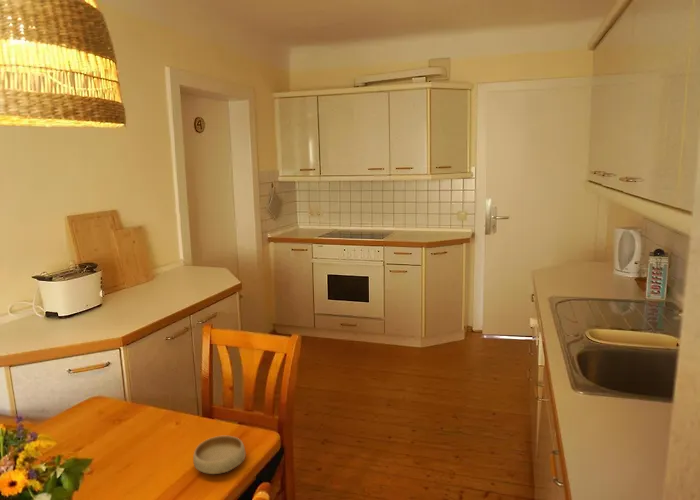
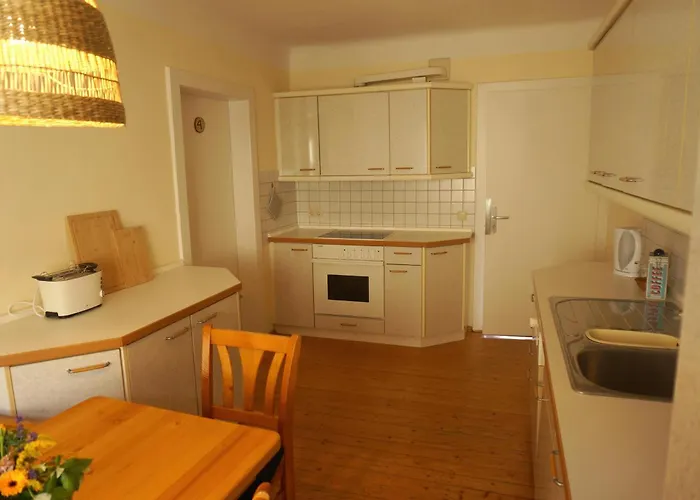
- bowl [192,435,247,475]
